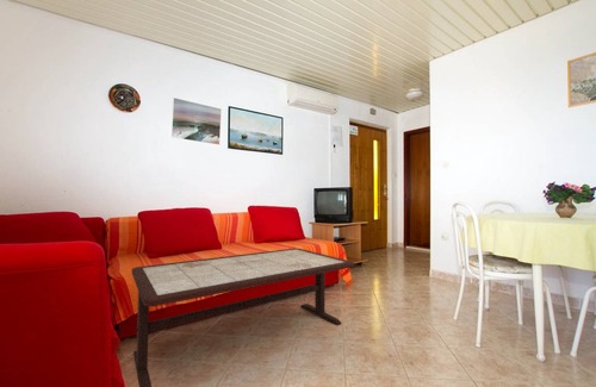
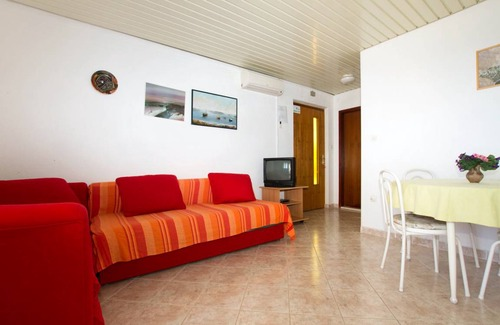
- coffee table [131,248,355,387]
